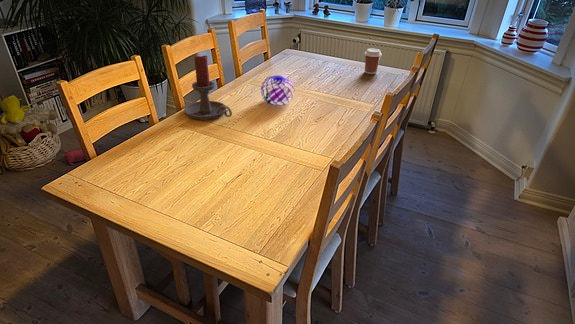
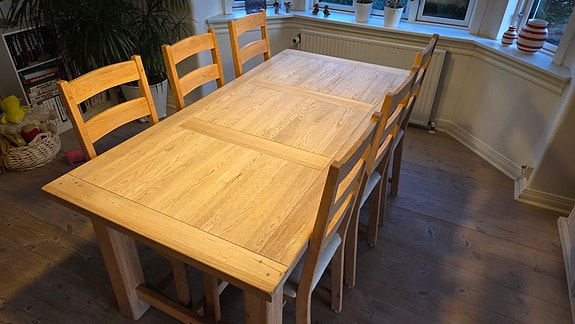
- candle holder [183,55,233,121]
- coffee cup [364,48,383,75]
- decorative orb [260,75,295,106]
